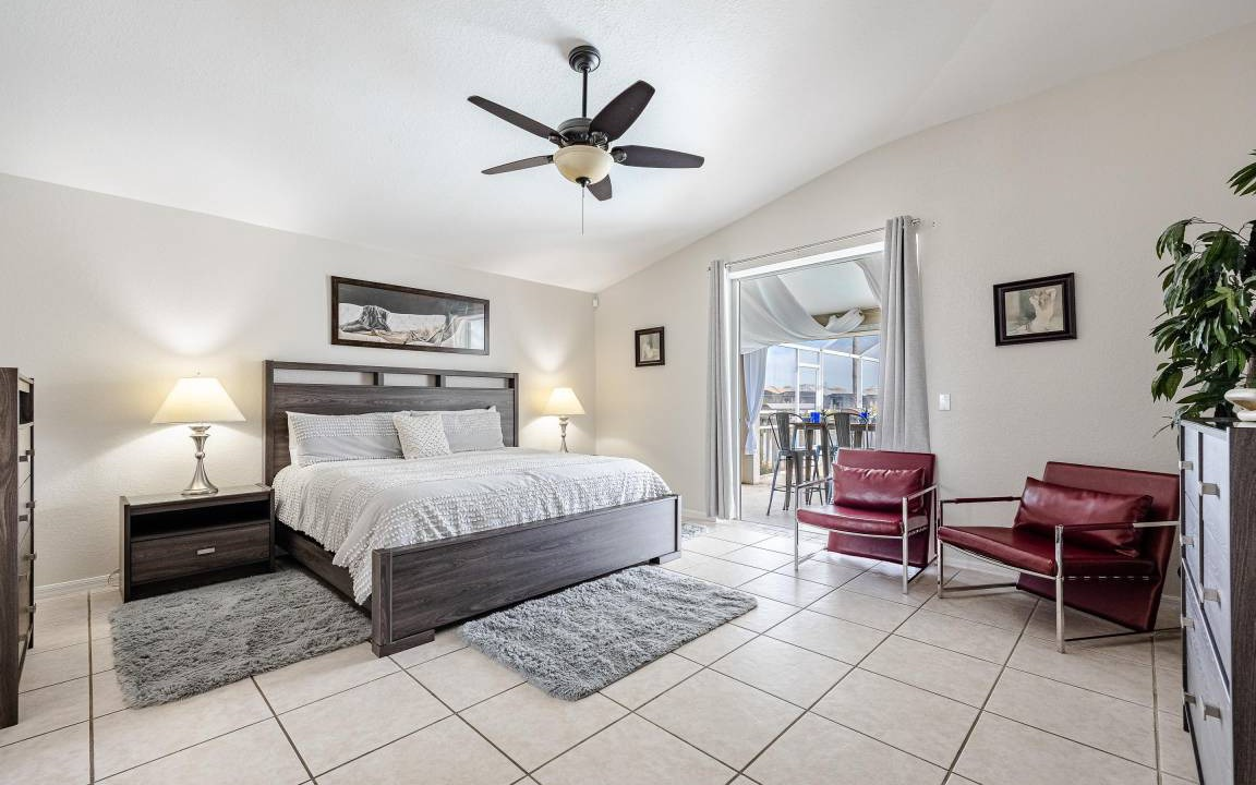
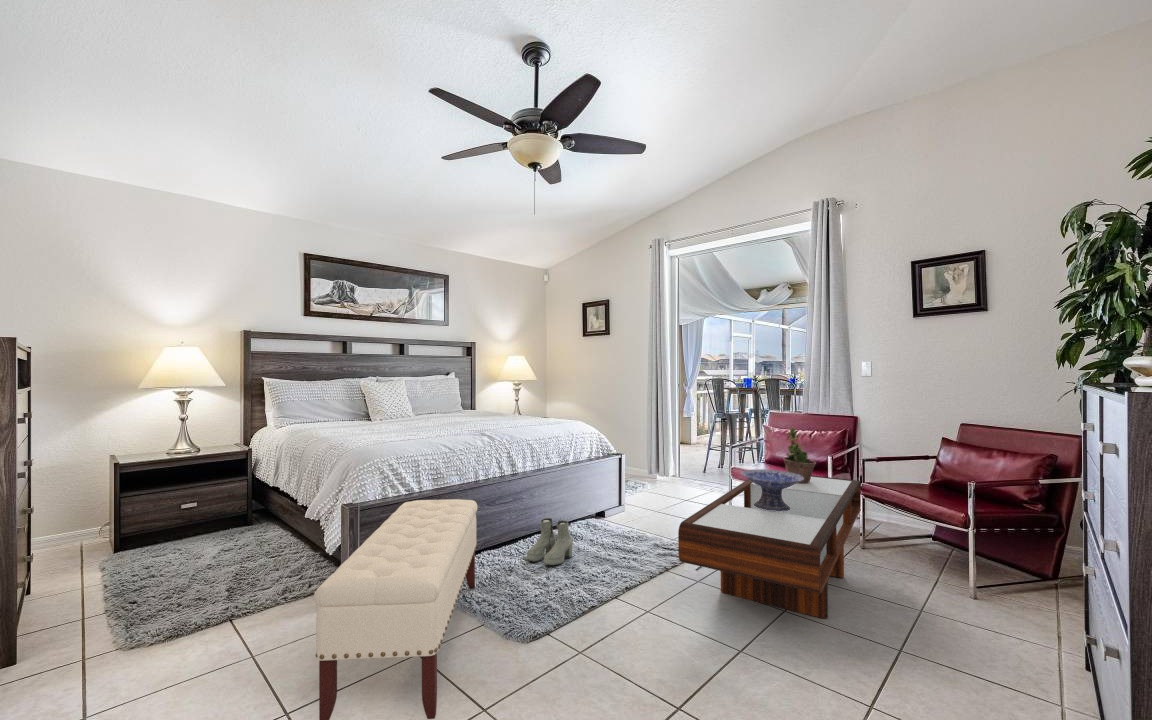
+ potted plant [783,427,817,484]
+ decorative bowl [740,468,804,512]
+ boots [526,517,573,566]
+ bench [313,498,479,720]
+ coffee table [677,475,862,619]
